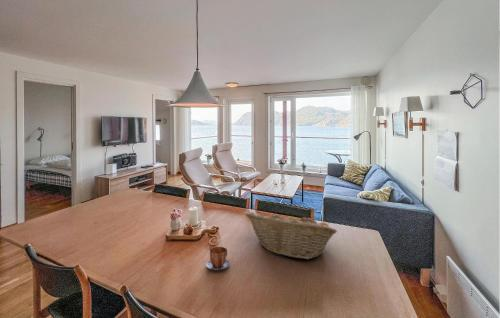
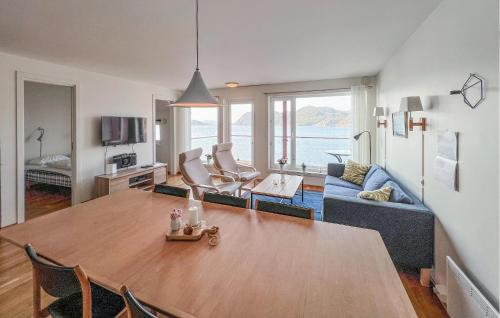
- fruit basket [245,211,338,260]
- mug [205,246,231,271]
